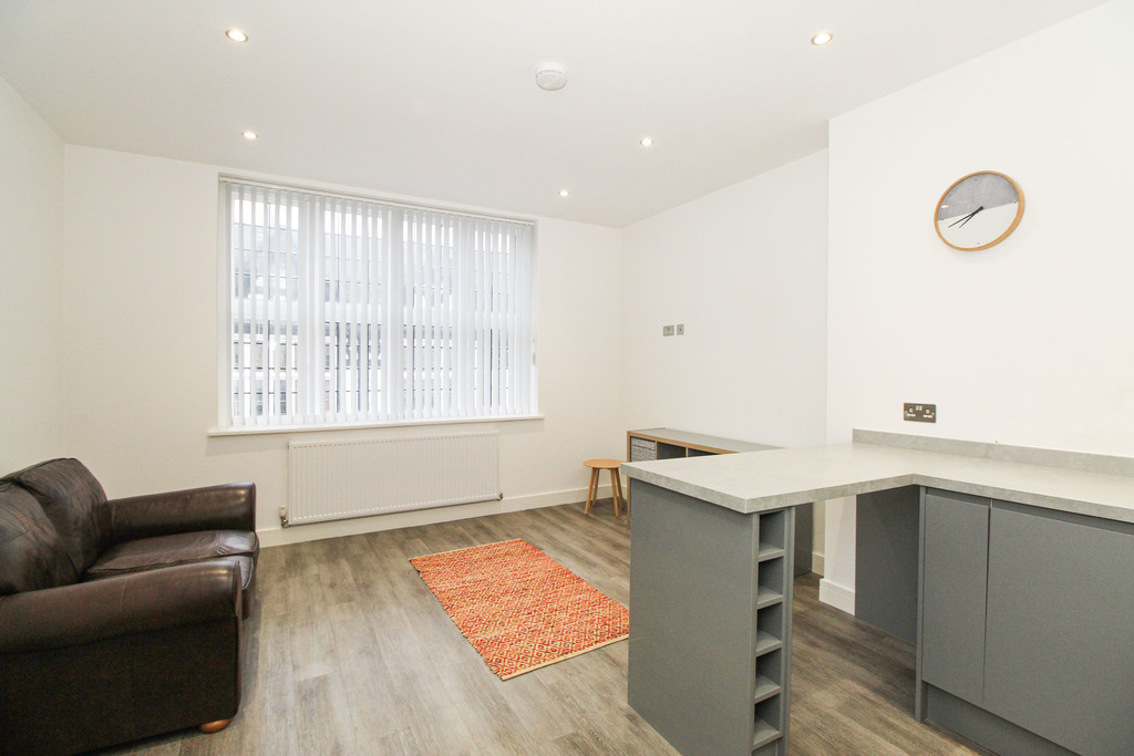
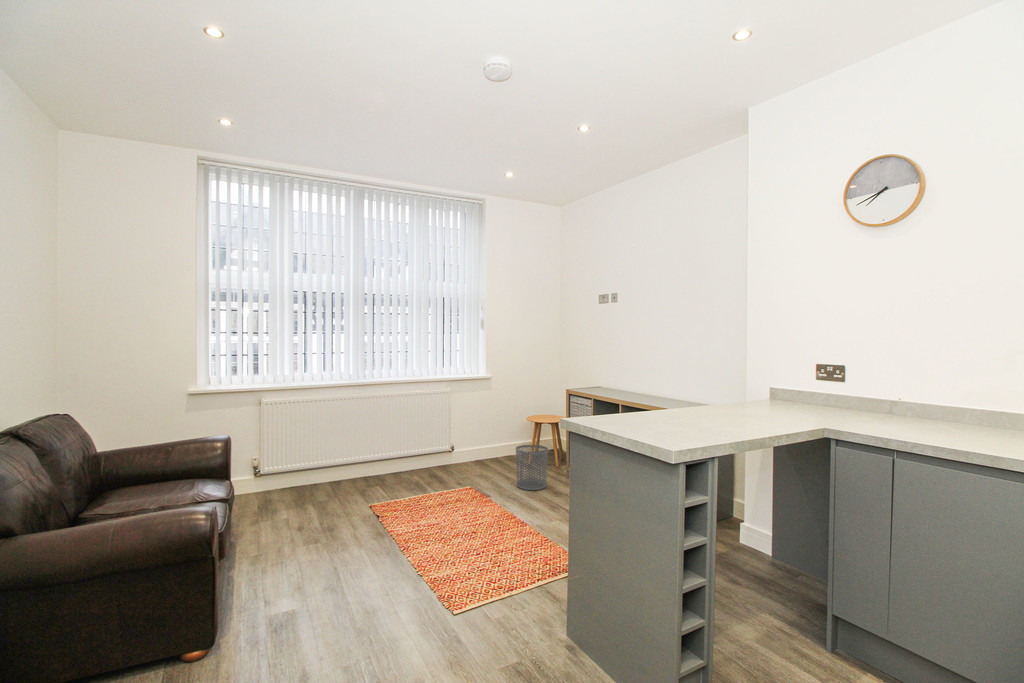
+ waste bin [515,444,549,491]
